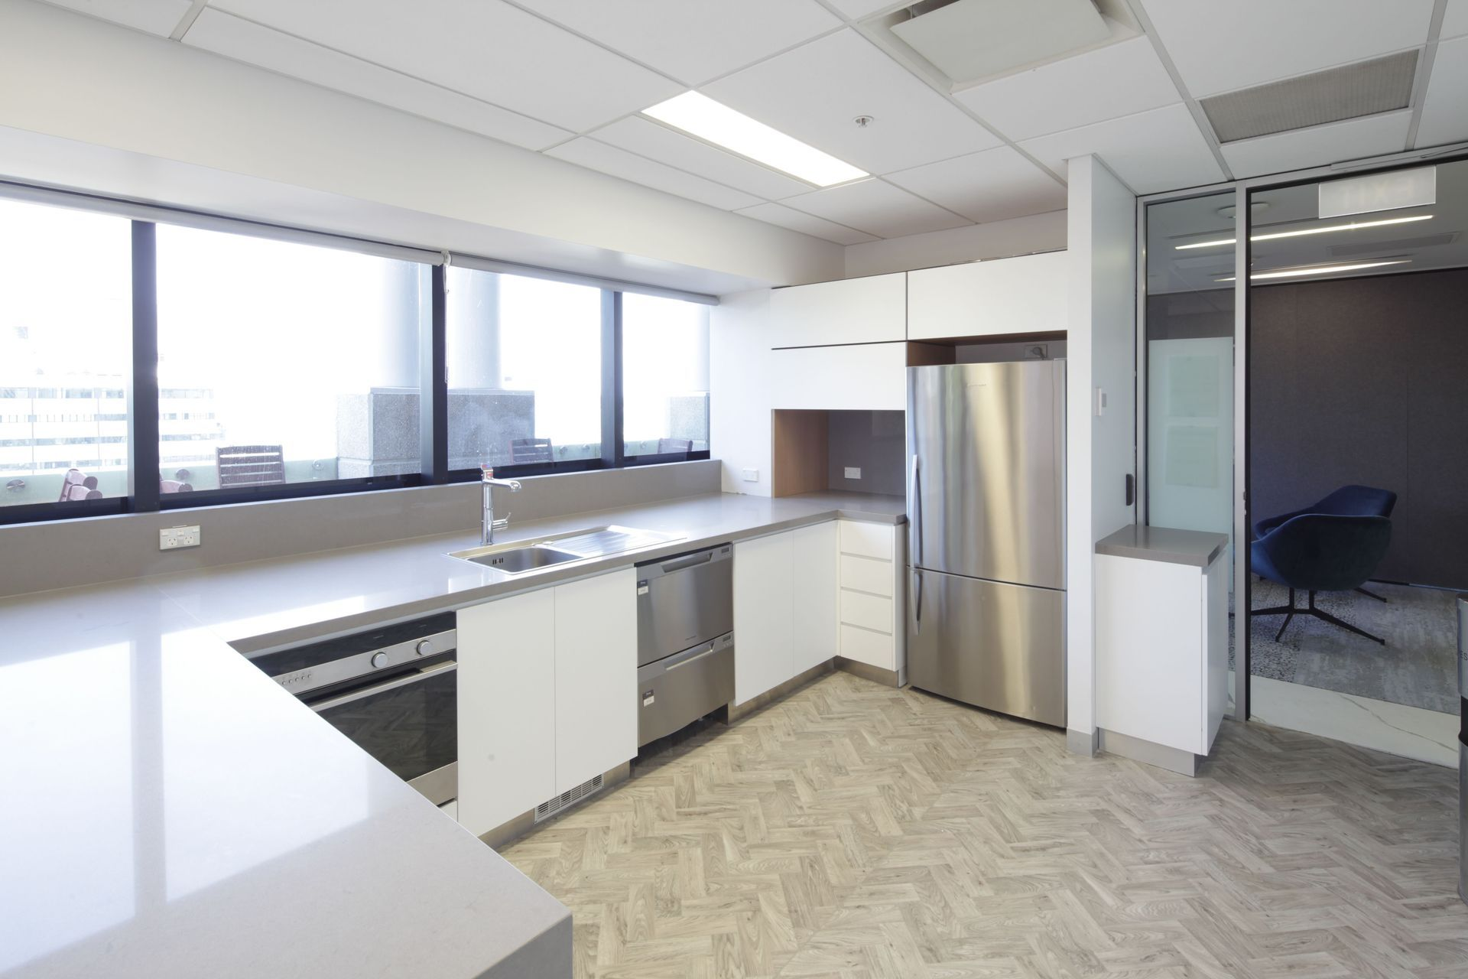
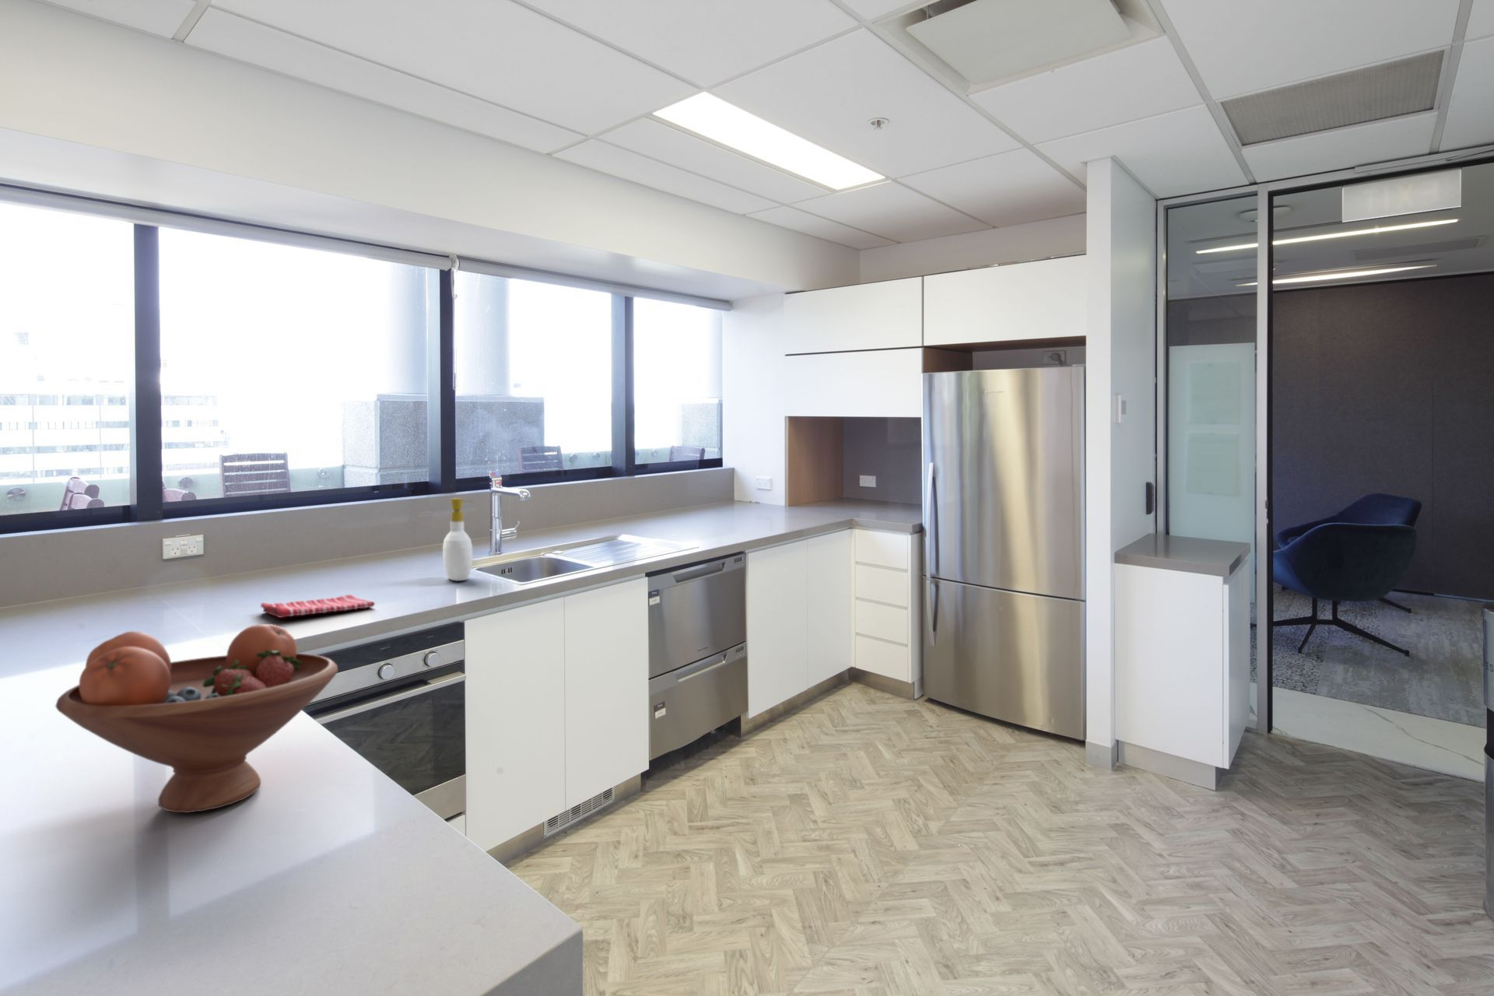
+ dish towel [260,594,376,618]
+ fruit bowl [54,624,338,814]
+ soap bottle [442,497,474,581]
